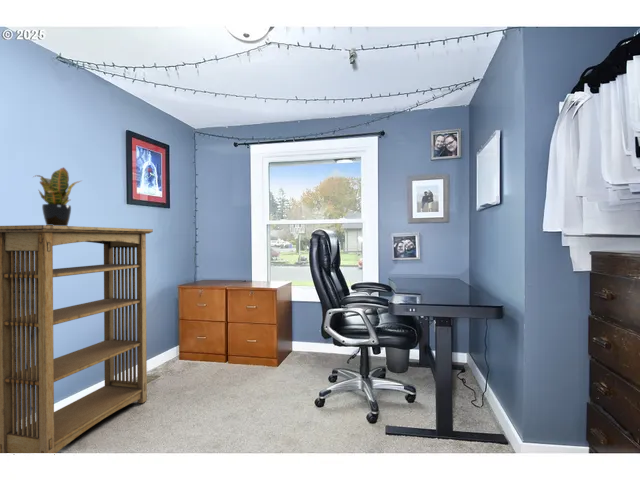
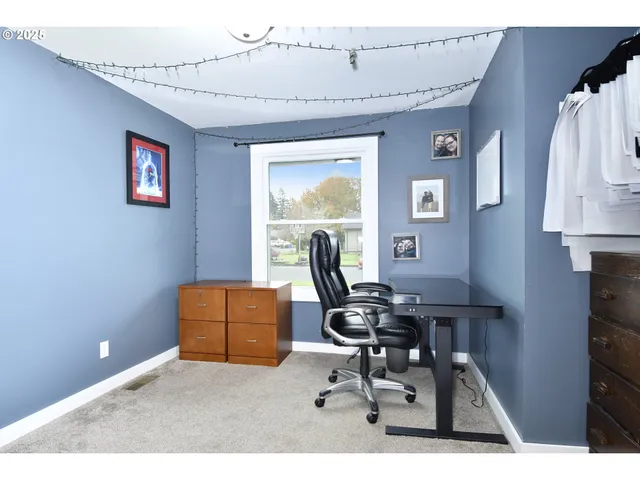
- bookshelf [0,224,154,454]
- potted plant [31,166,84,226]
